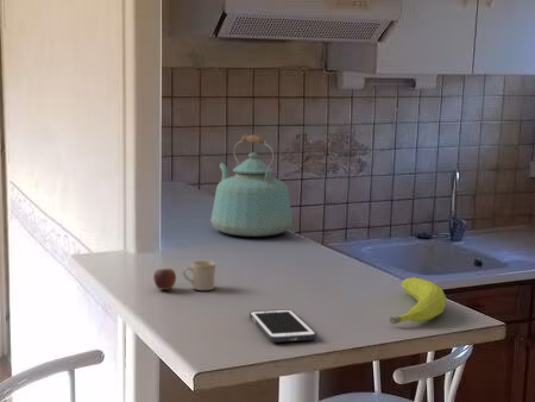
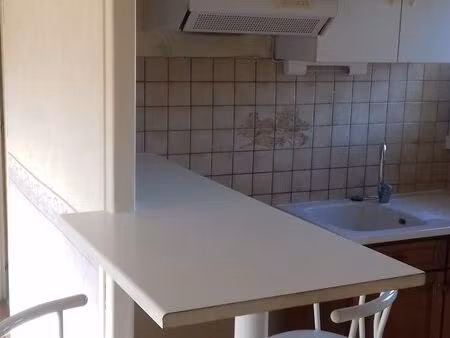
- mug [152,259,218,291]
- fruit [389,276,447,325]
- cell phone [248,308,317,344]
- kettle [209,133,294,238]
